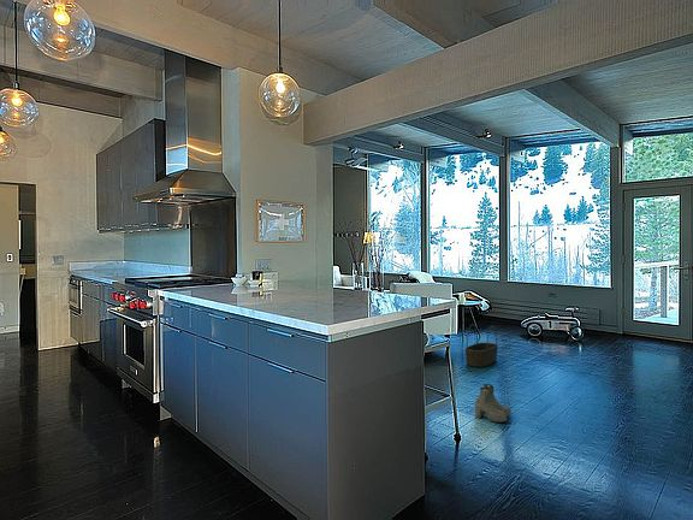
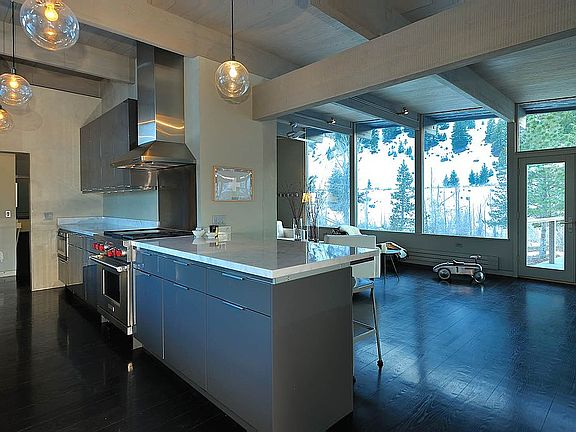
- boots [474,383,513,424]
- basket [463,323,499,368]
